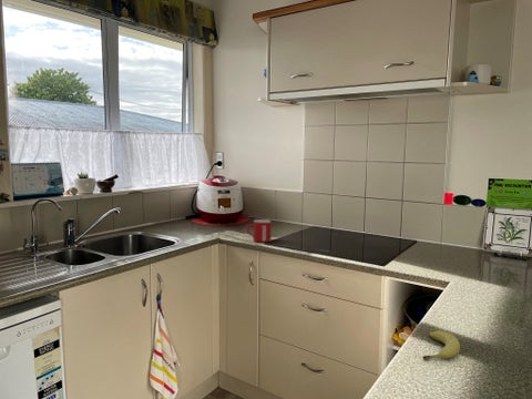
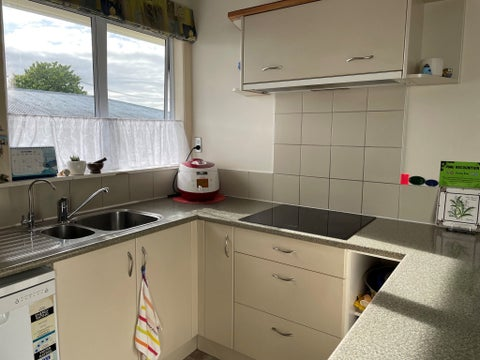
- fruit [422,330,461,361]
- mug [246,218,273,243]
